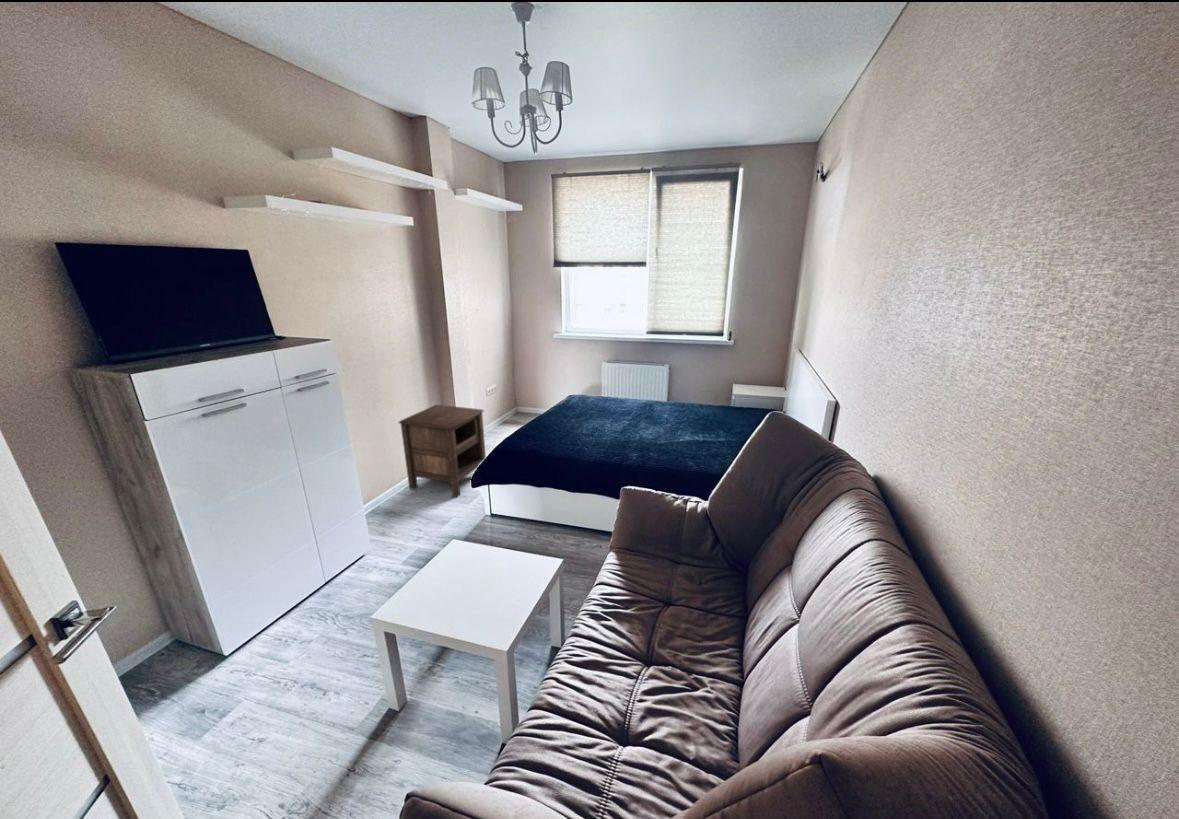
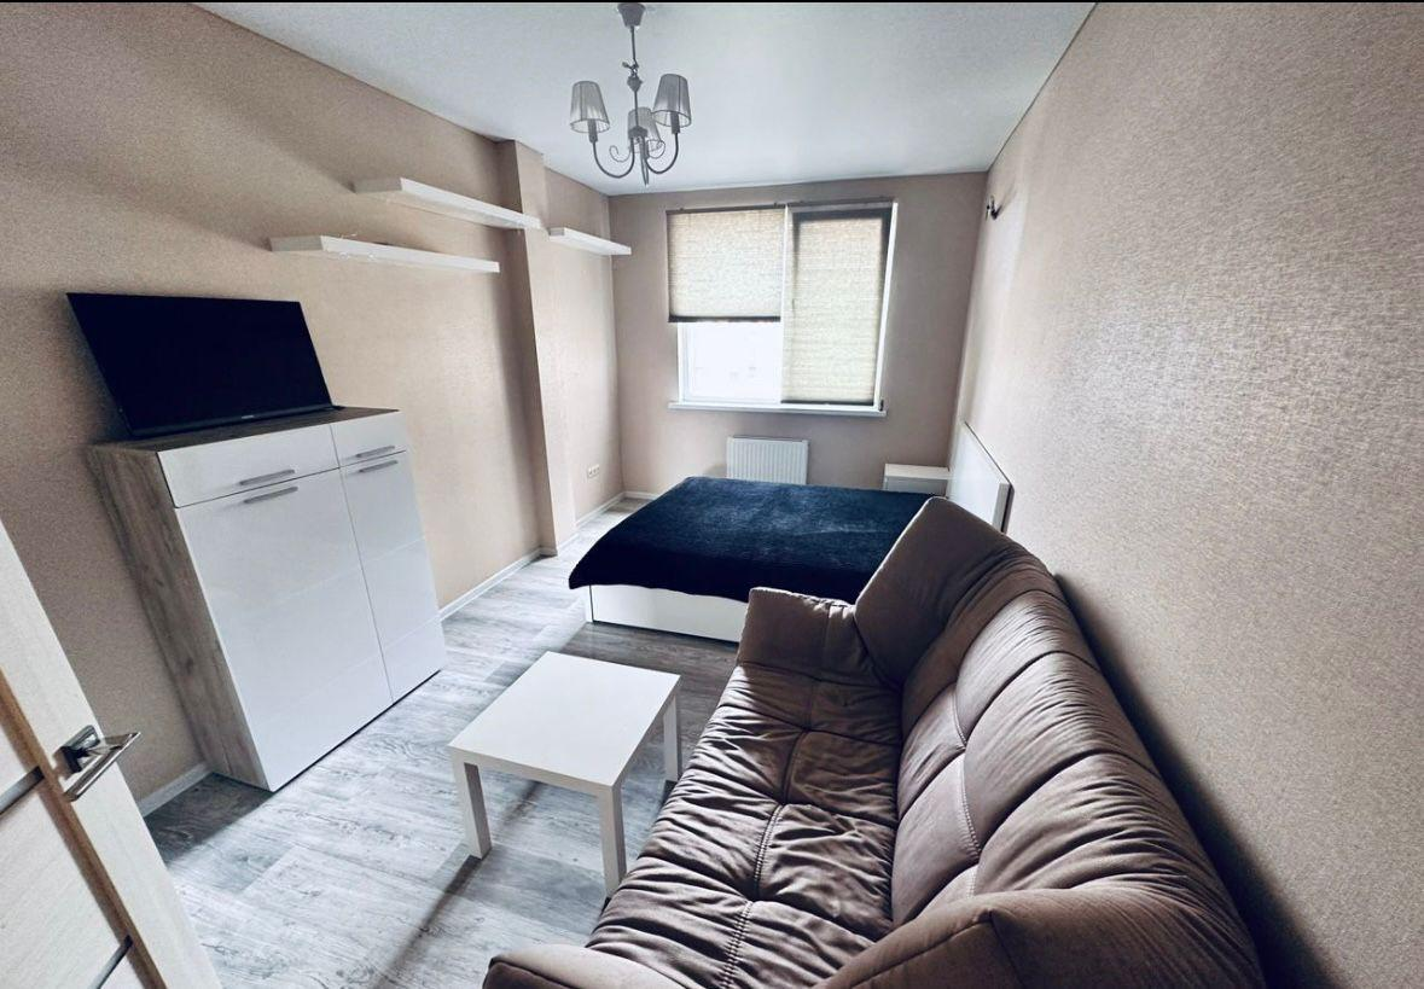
- nightstand [397,404,487,498]
